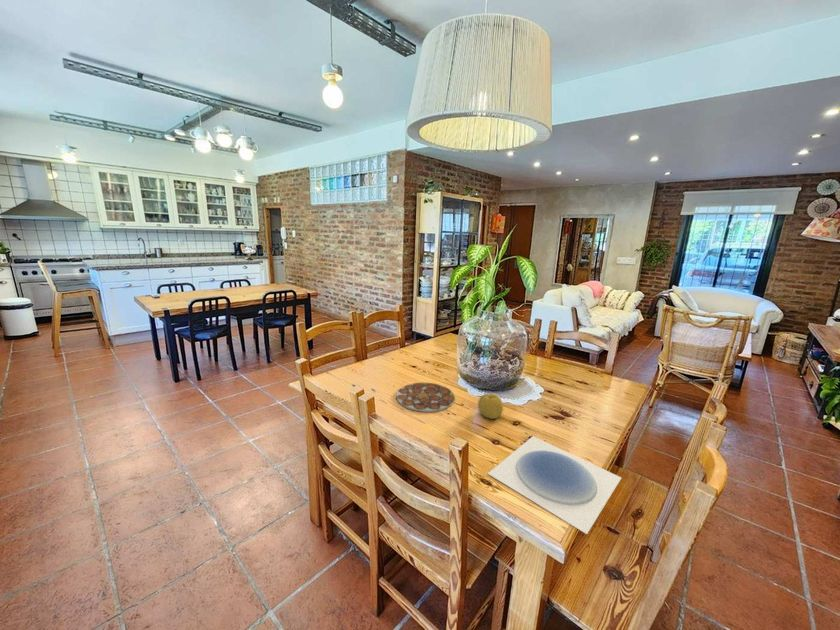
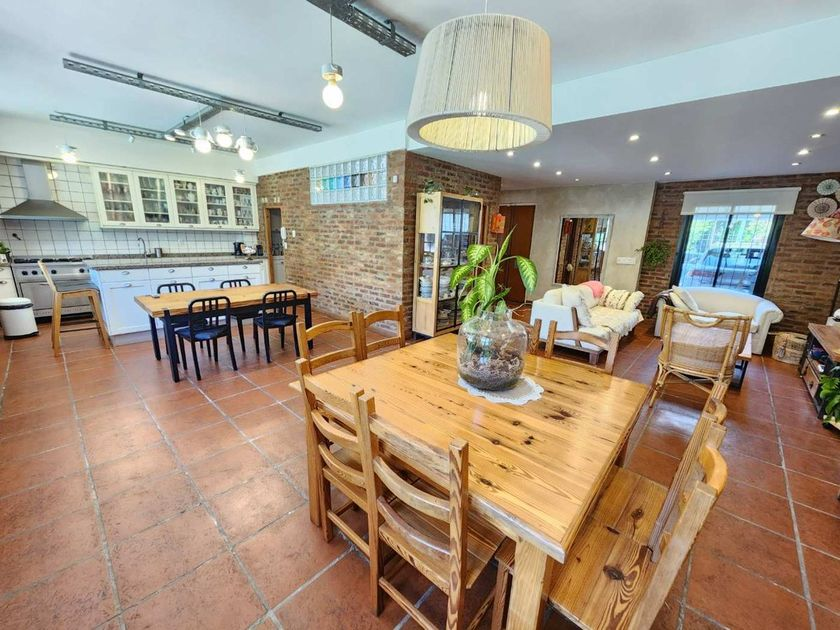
- fruit [477,393,504,420]
- plate [396,382,456,413]
- plate [487,435,622,535]
